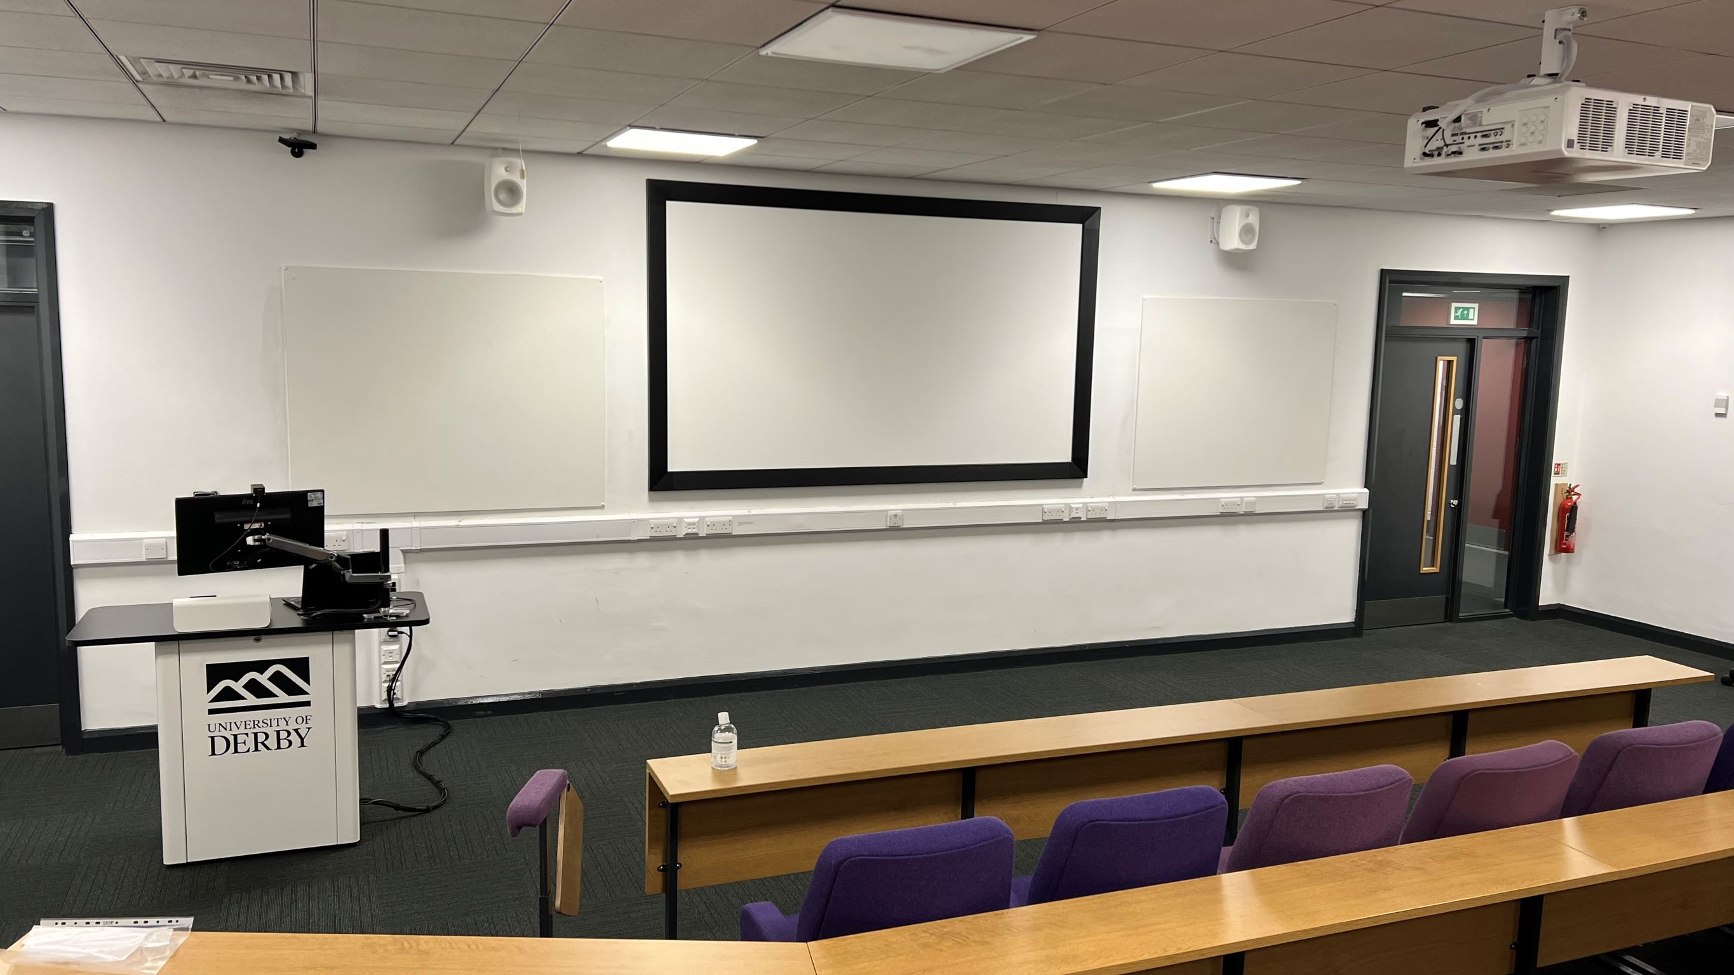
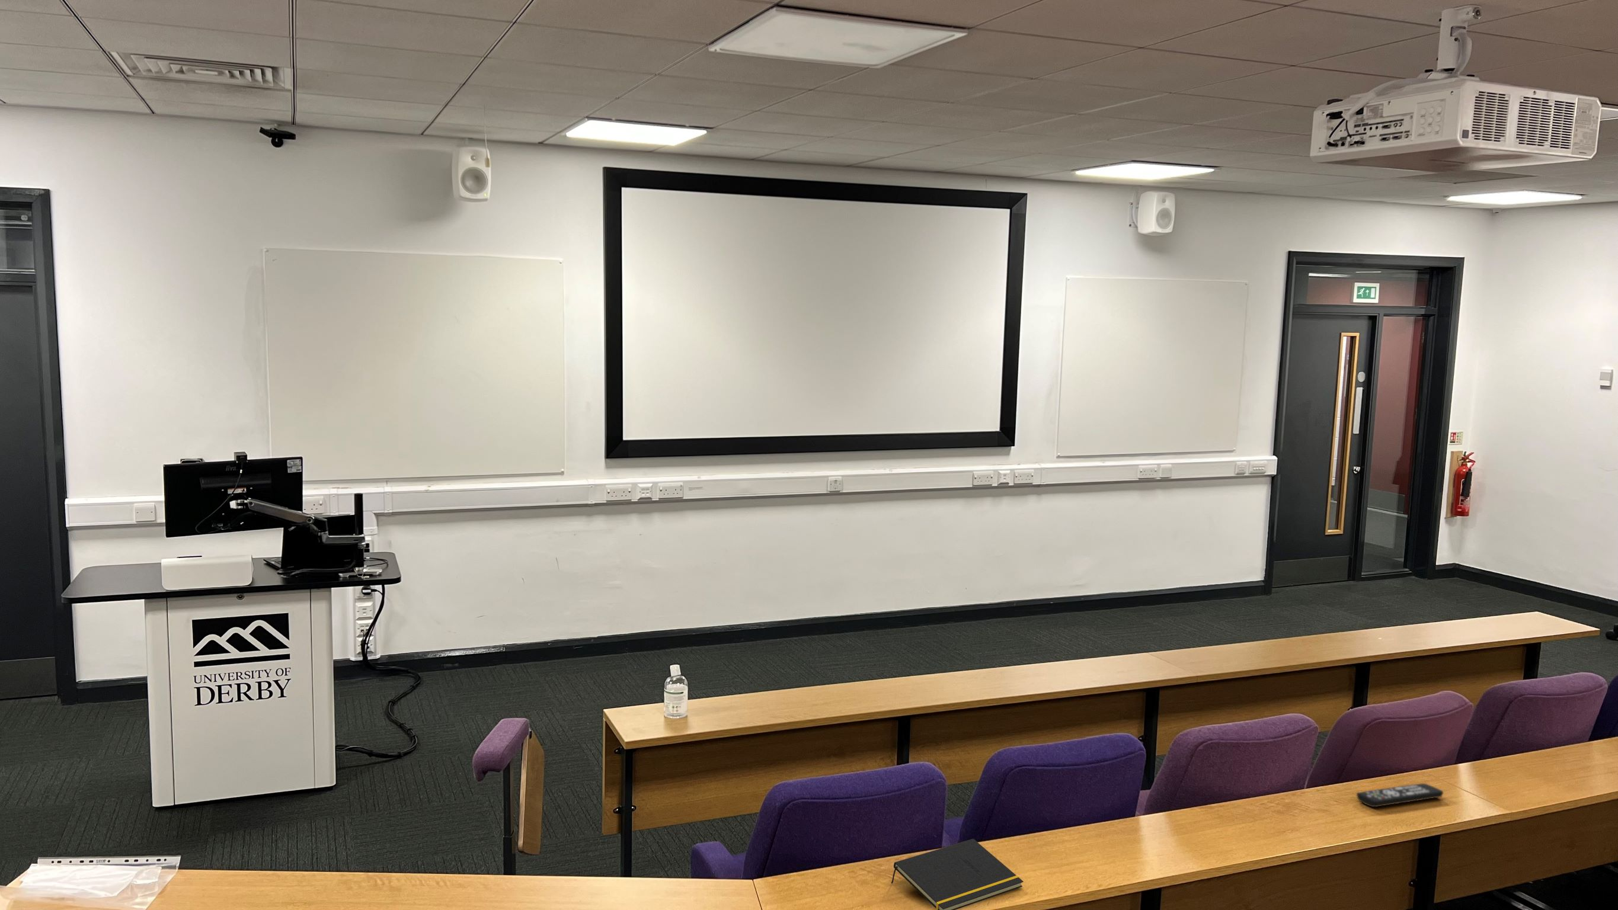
+ notepad [891,838,1025,910]
+ remote control [1356,782,1444,808]
